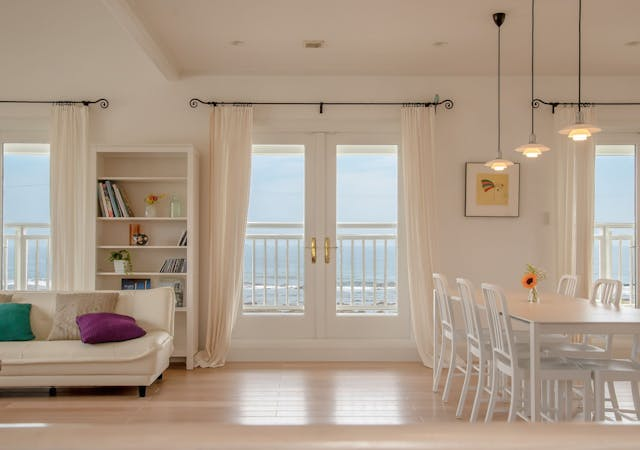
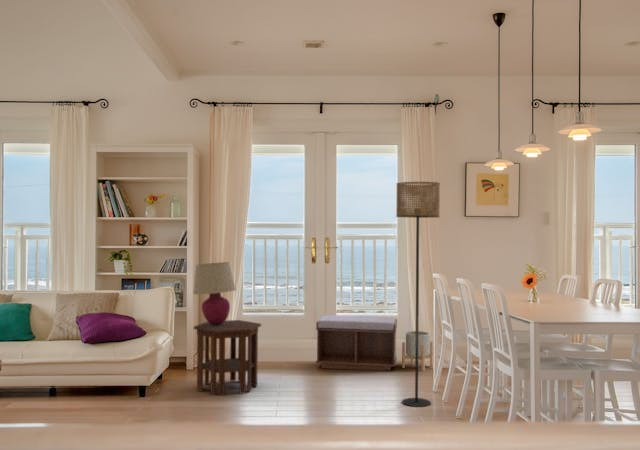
+ table lamp [192,261,237,325]
+ floor lamp [395,181,441,408]
+ side table [193,319,262,396]
+ bench [315,315,398,372]
+ planter [401,330,434,372]
